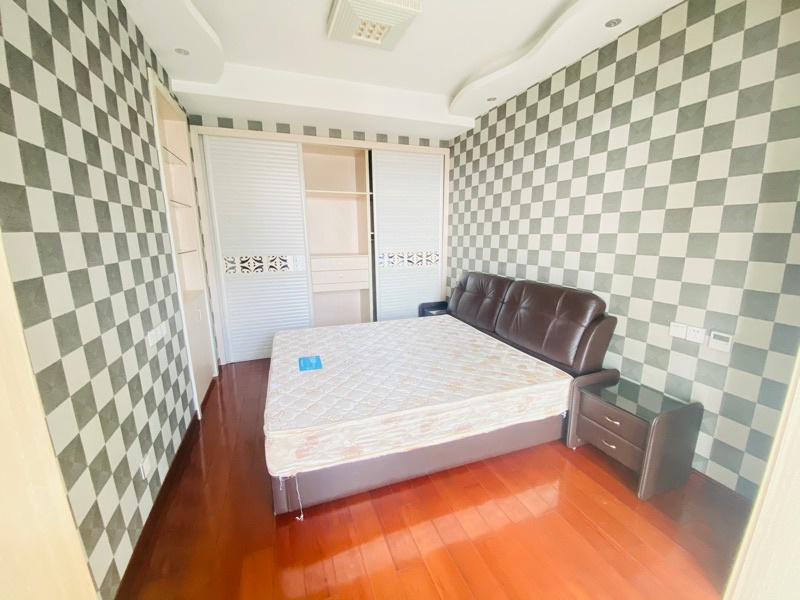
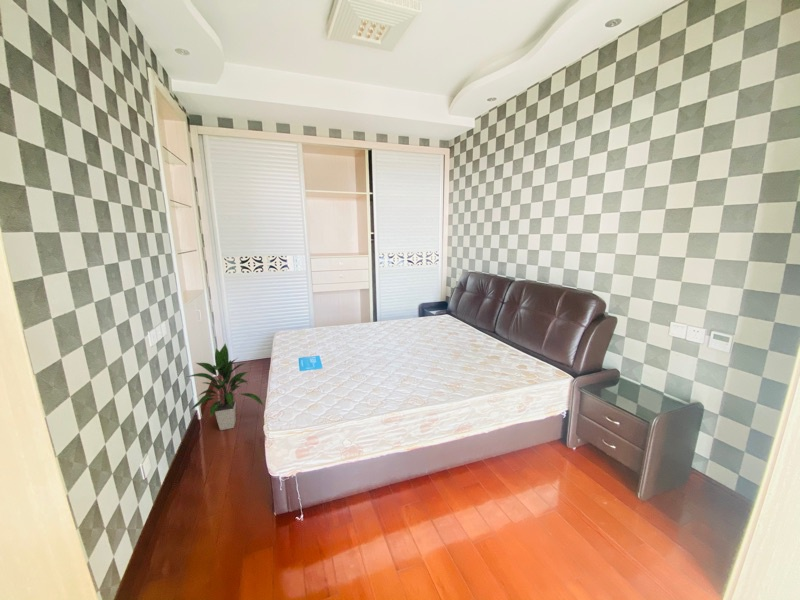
+ indoor plant [186,342,265,431]
